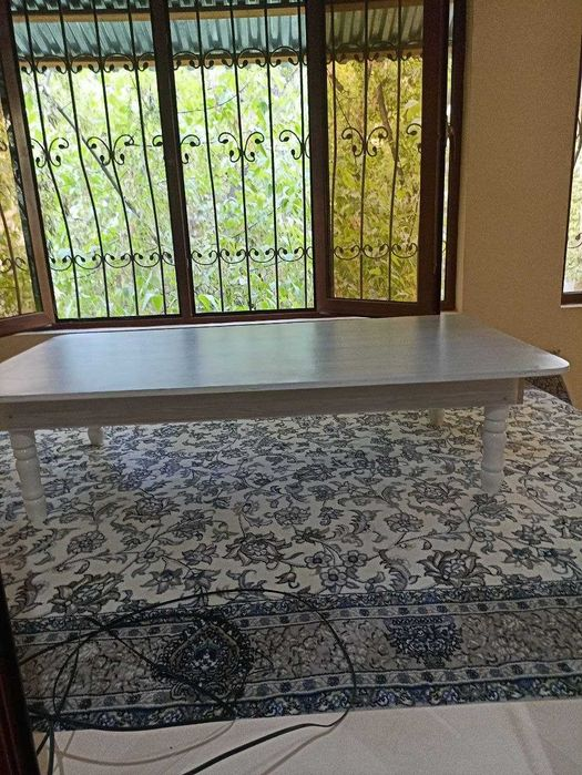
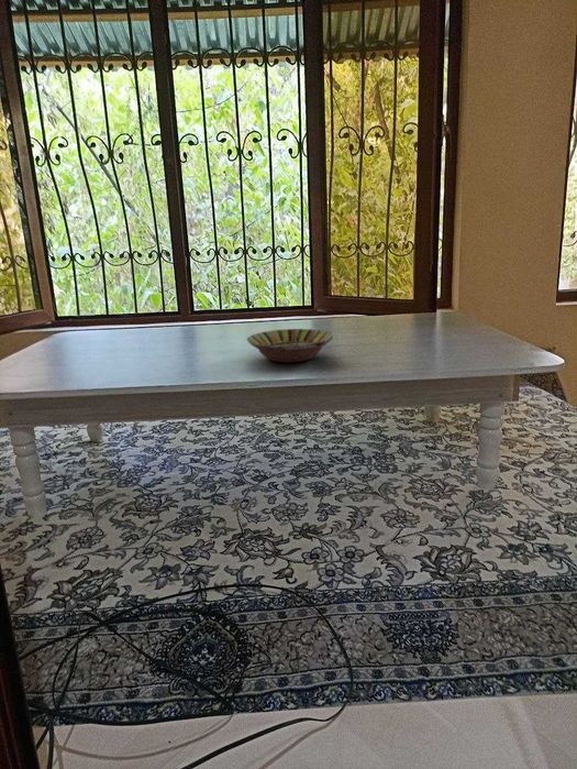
+ serving bowl [246,328,334,364]
